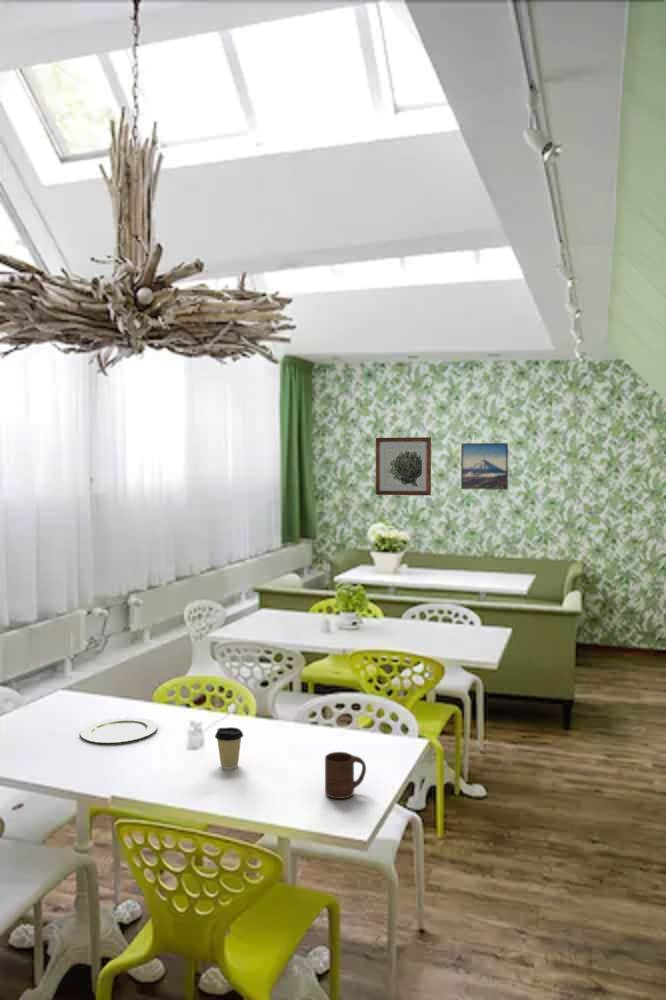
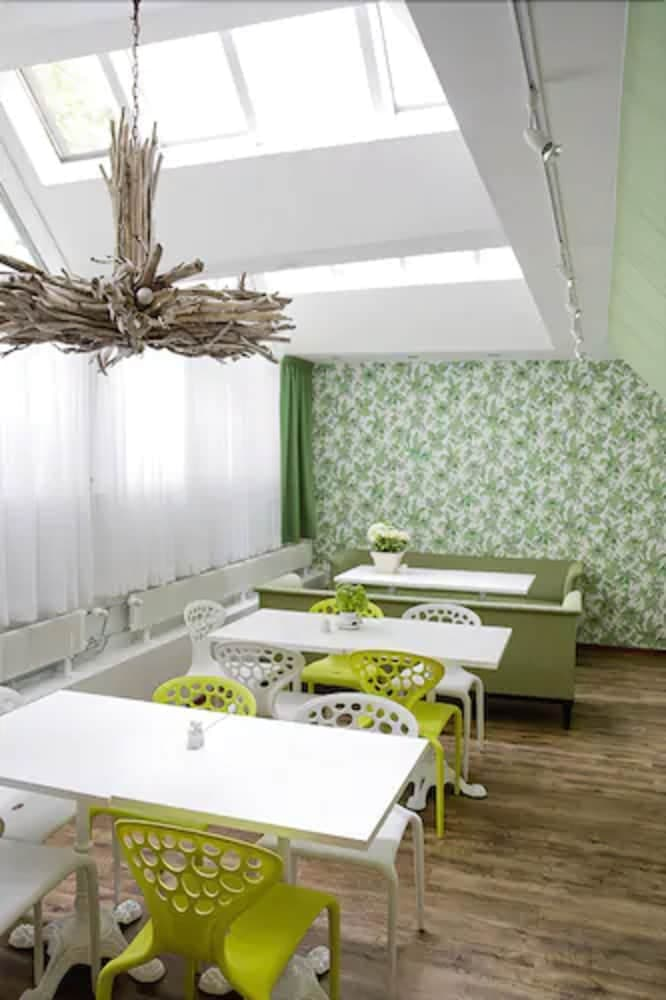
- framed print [460,442,509,491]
- plate [79,716,159,744]
- cup [324,751,367,800]
- wall art [375,436,432,496]
- coffee cup [214,726,244,770]
